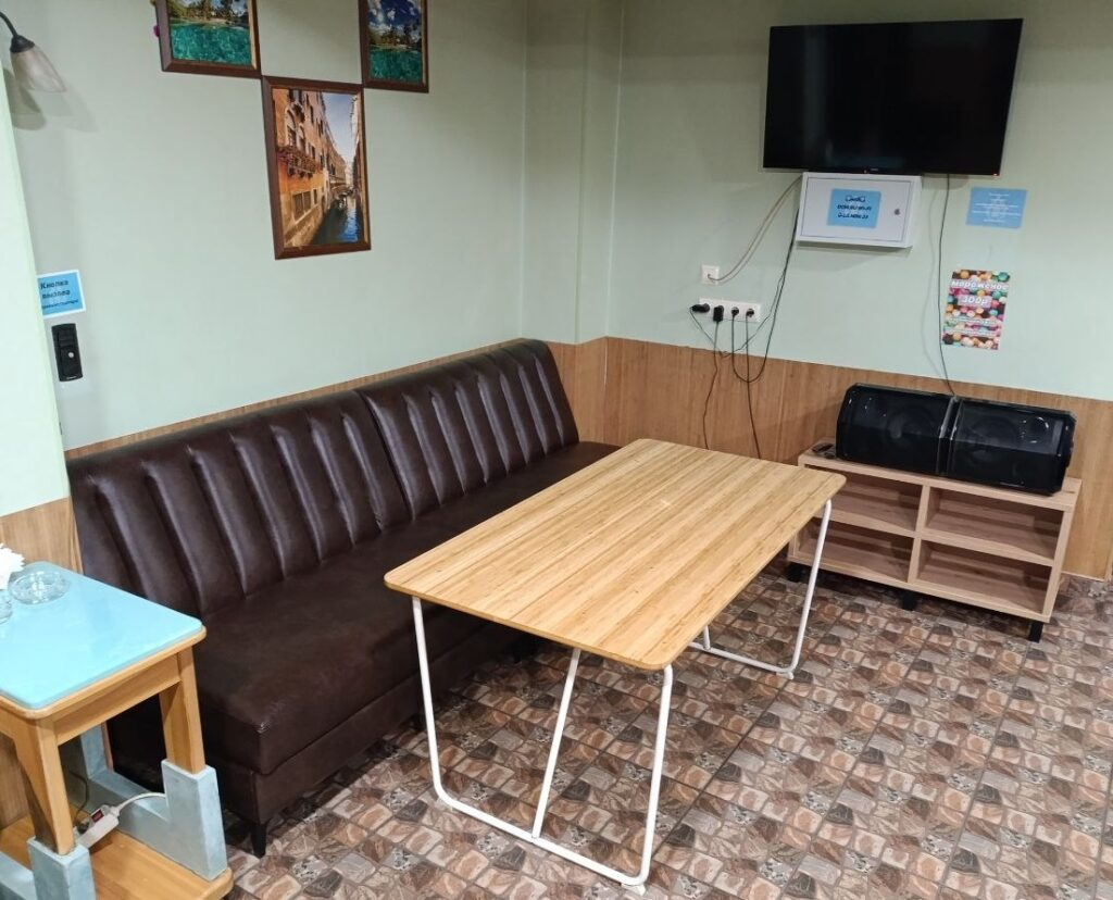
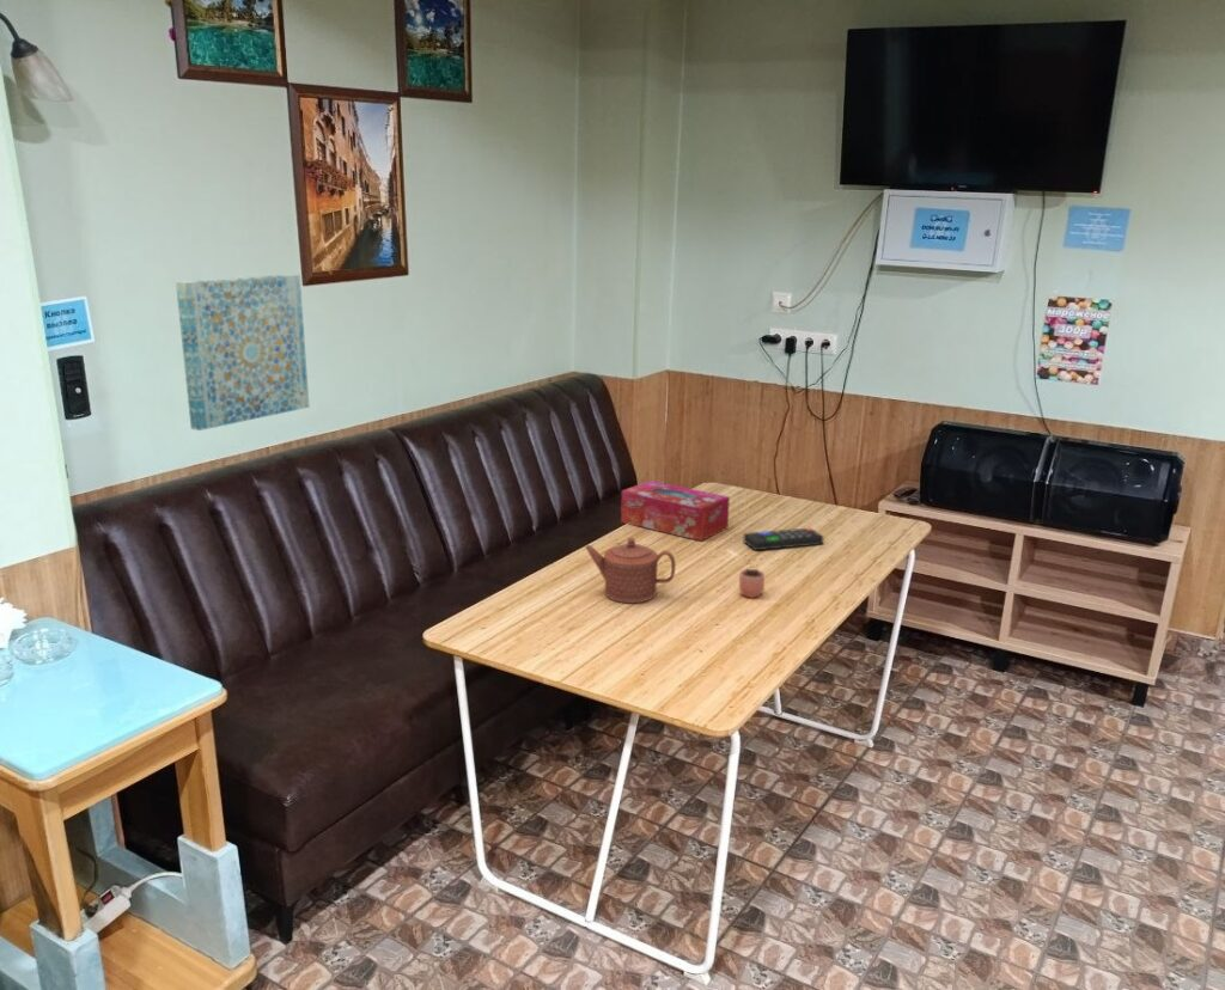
+ remote control [742,527,824,551]
+ teapot [584,536,677,604]
+ tissue box [620,479,731,542]
+ wall art [175,273,310,432]
+ cocoa [738,554,766,599]
